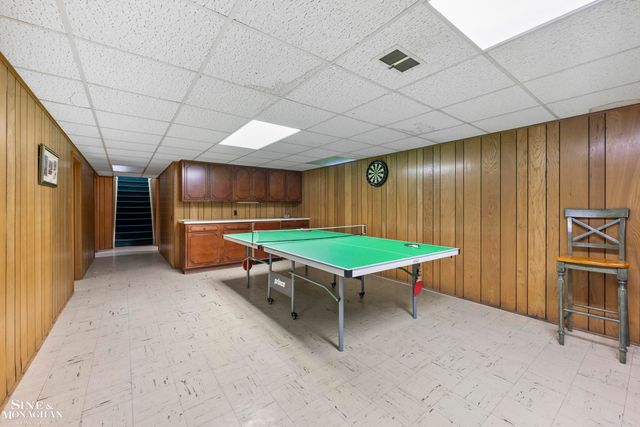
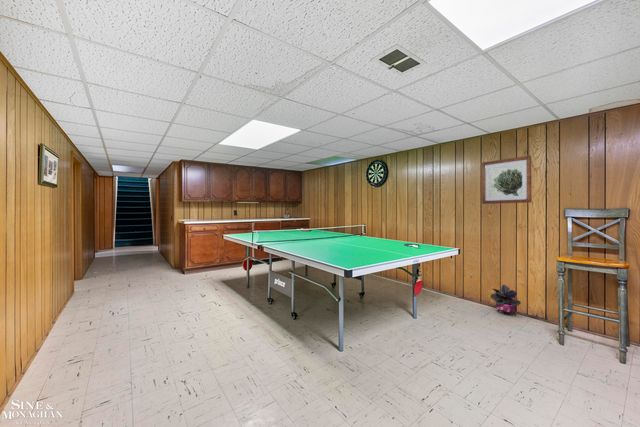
+ wall art [481,155,533,205]
+ potted plant [490,284,522,316]
